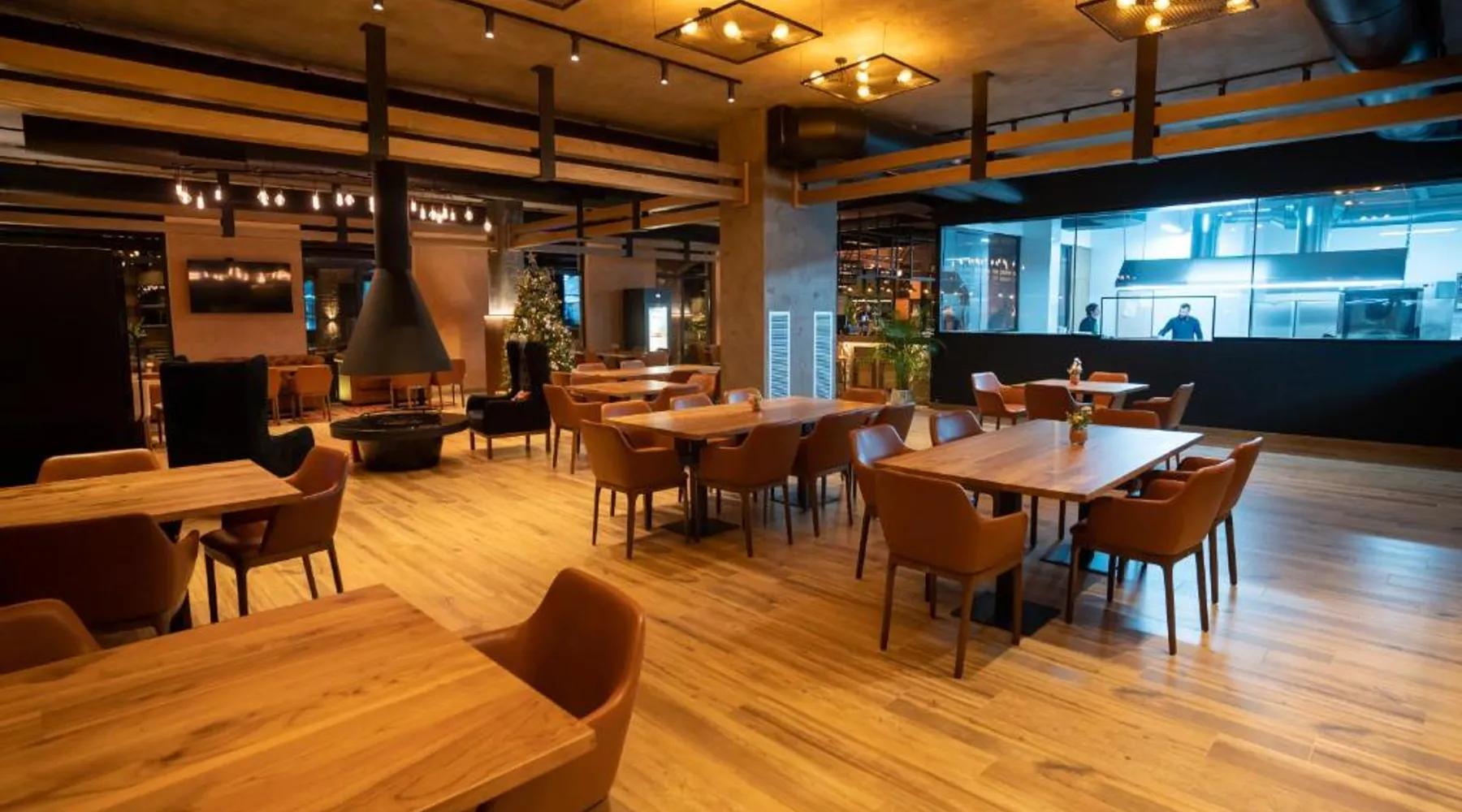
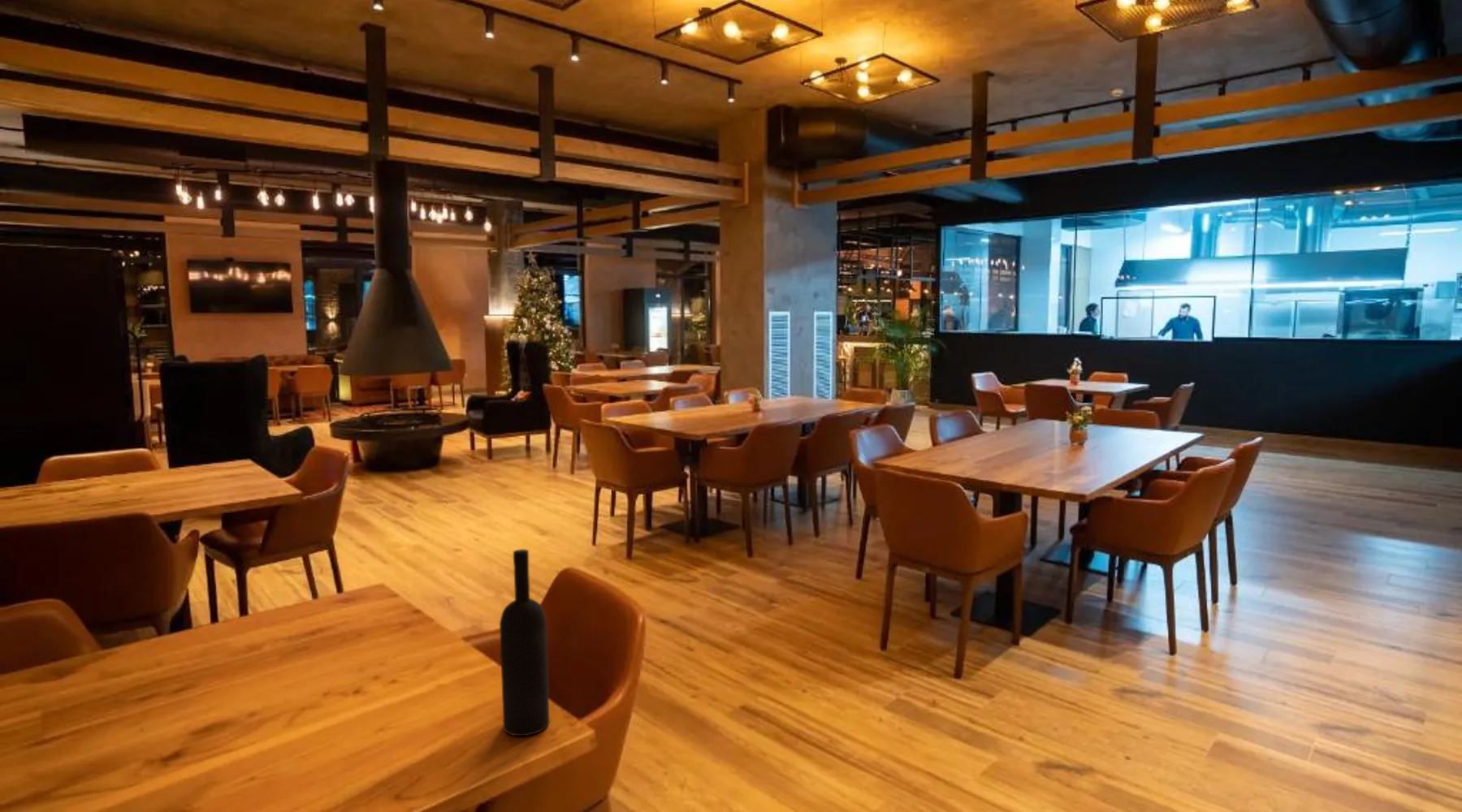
+ wine bottle [499,548,550,736]
